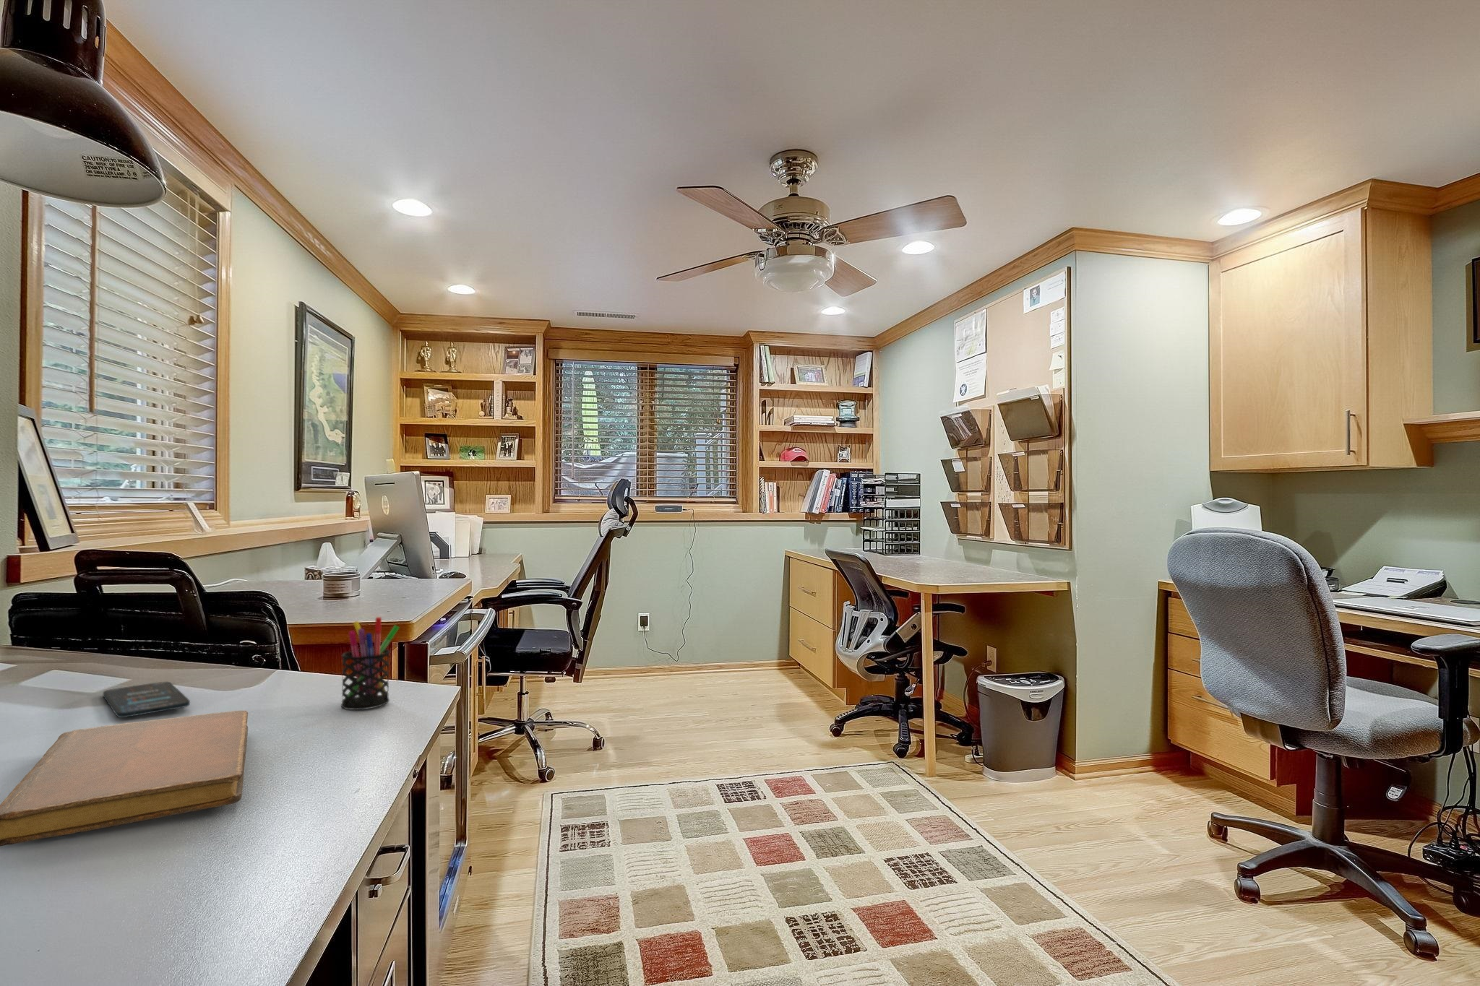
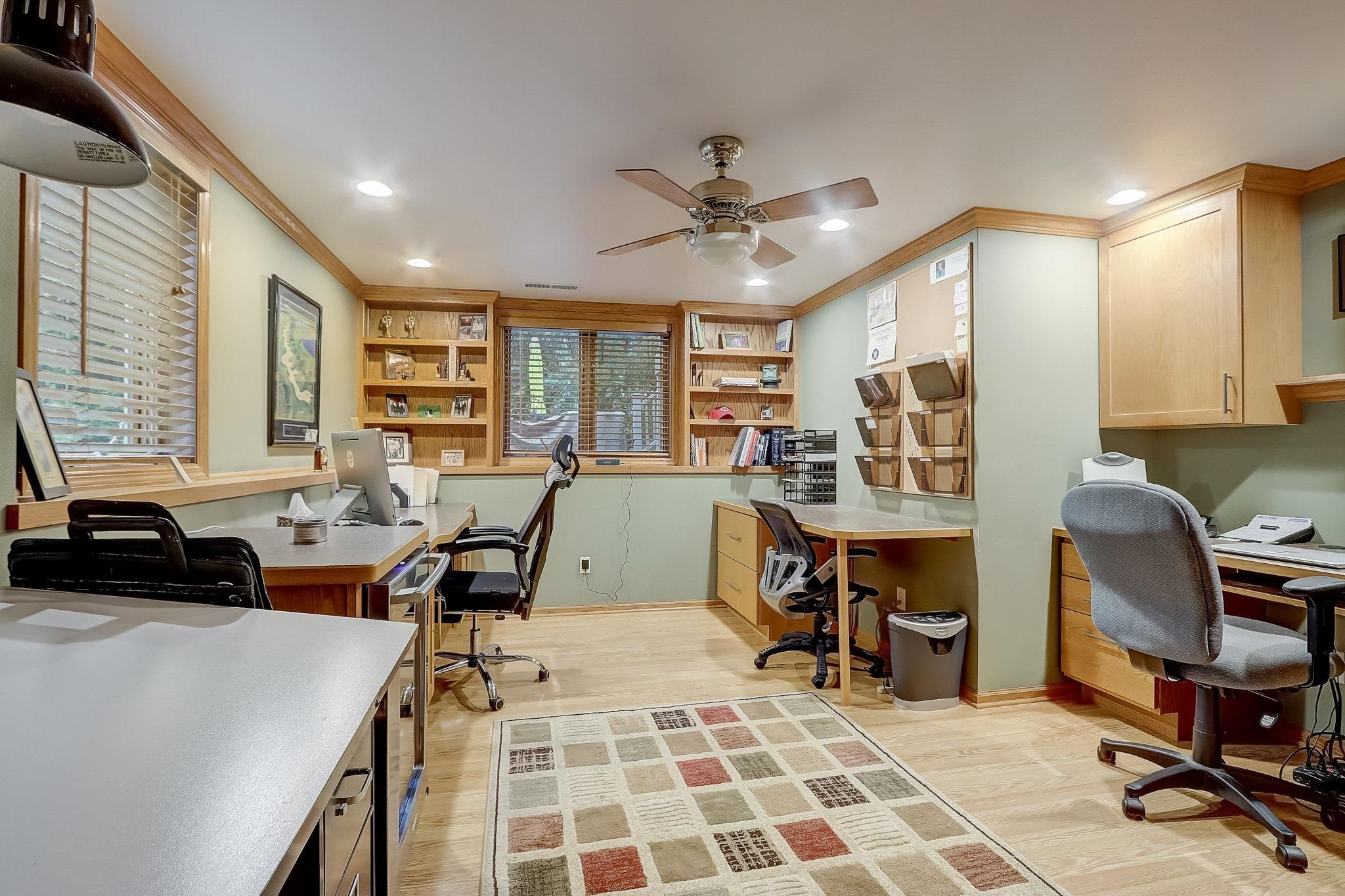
- notebook [0,710,249,847]
- pen holder [340,616,401,711]
- smartphone [102,681,190,717]
